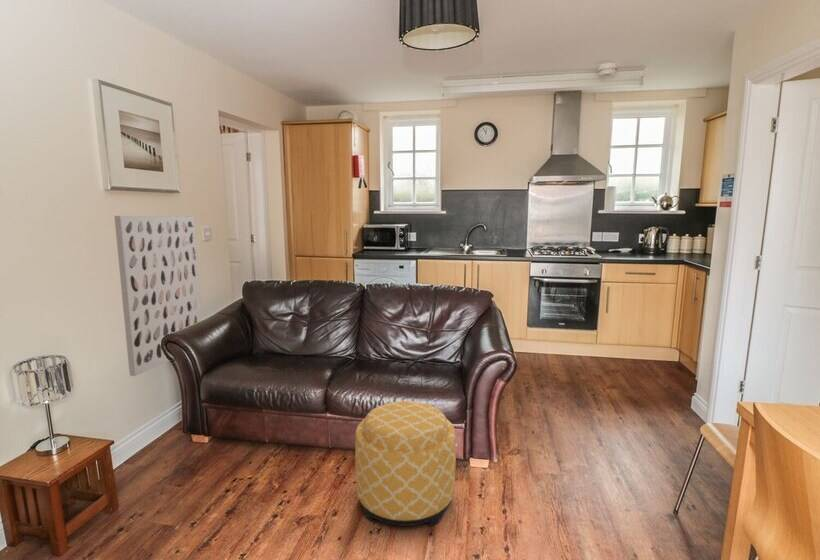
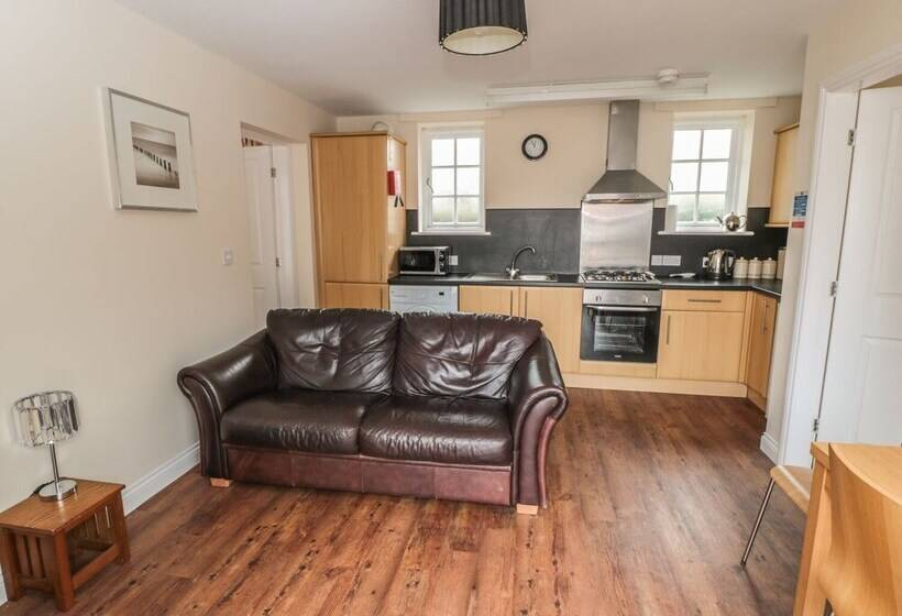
- ottoman [354,400,457,527]
- wall art [113,215,203,377]
